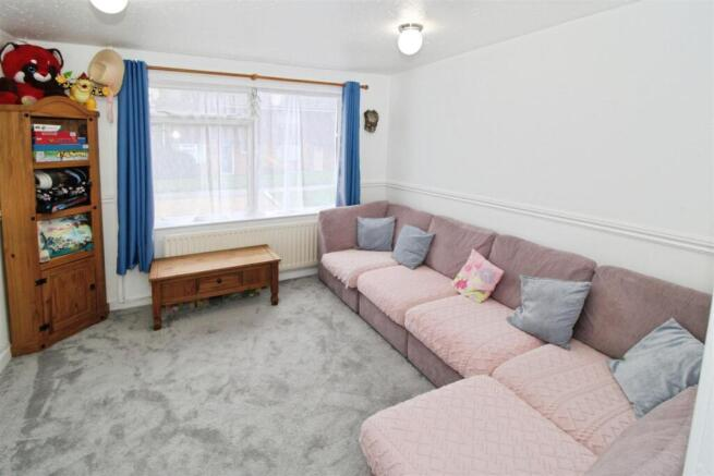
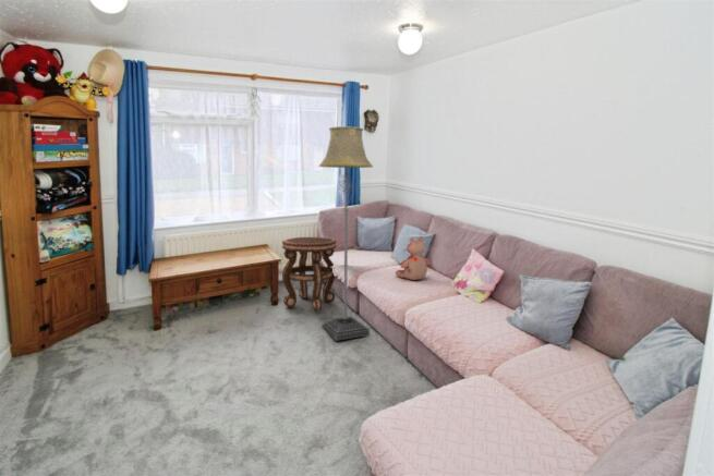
+ floor lamp [318,125,374,342]
+ teddy bear [395,235,432,281]
+ side table [281,236,338,312]
